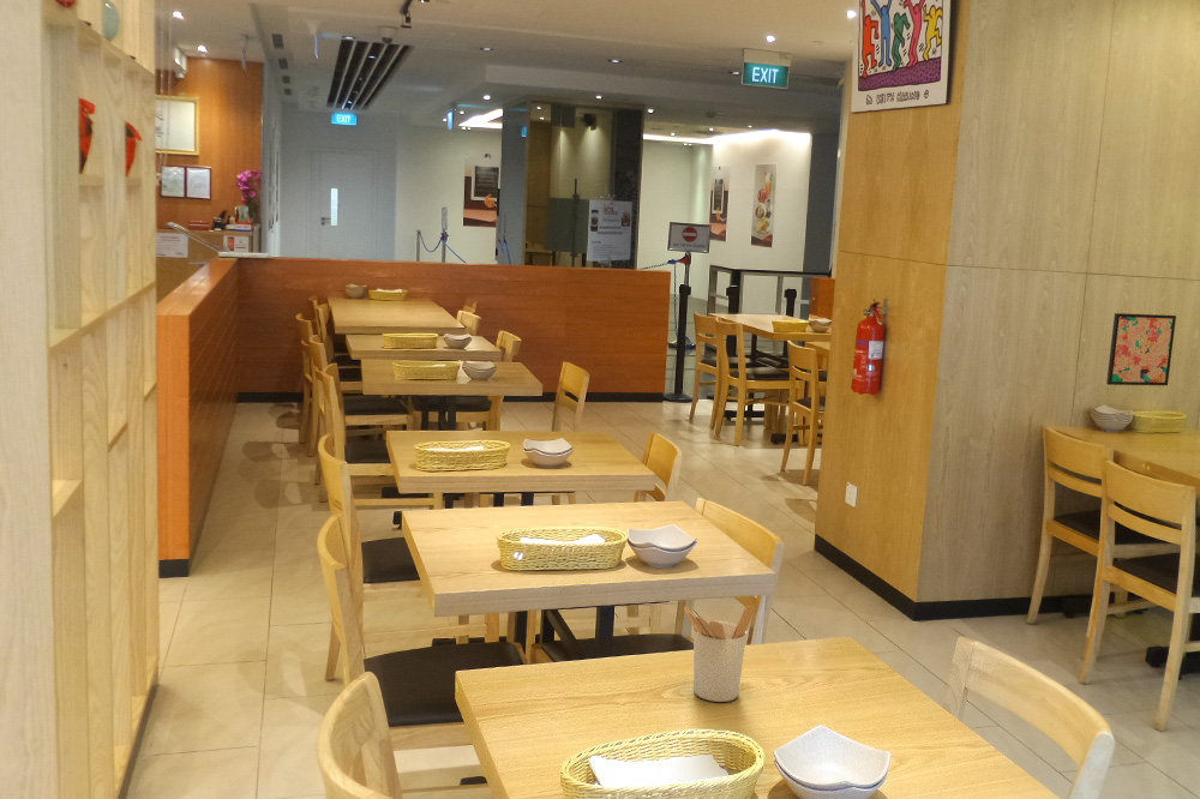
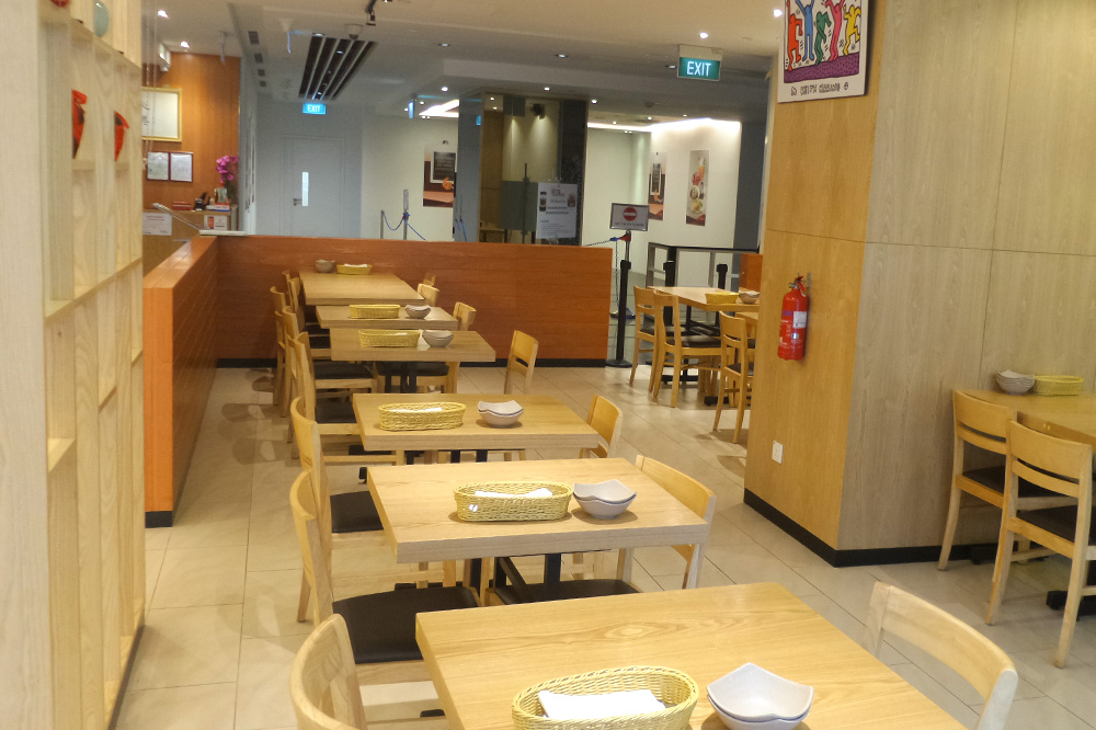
- wall art [1105,312,1177,386]
- utensil holder [683,605,756,703]
